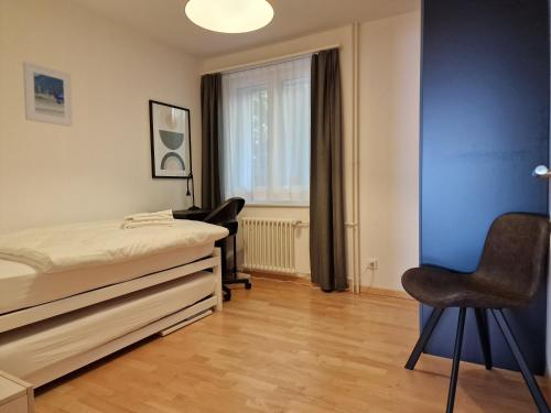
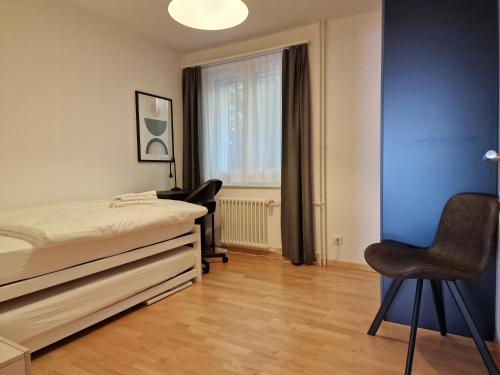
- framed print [22,61,74,128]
